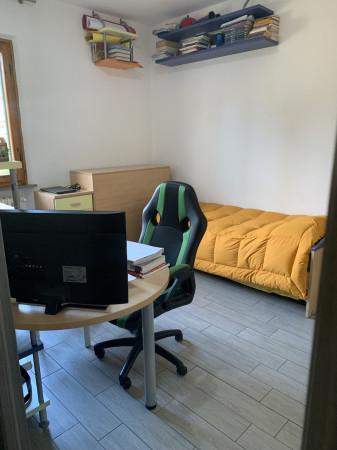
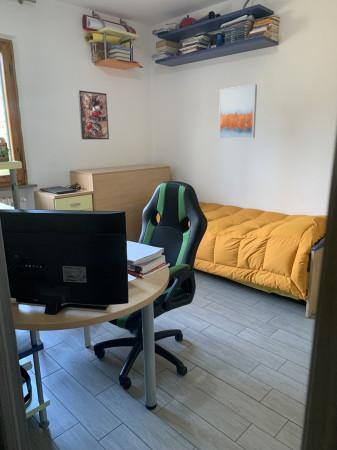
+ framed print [77,89,110,140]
+ wall art [218,83,258,140]
